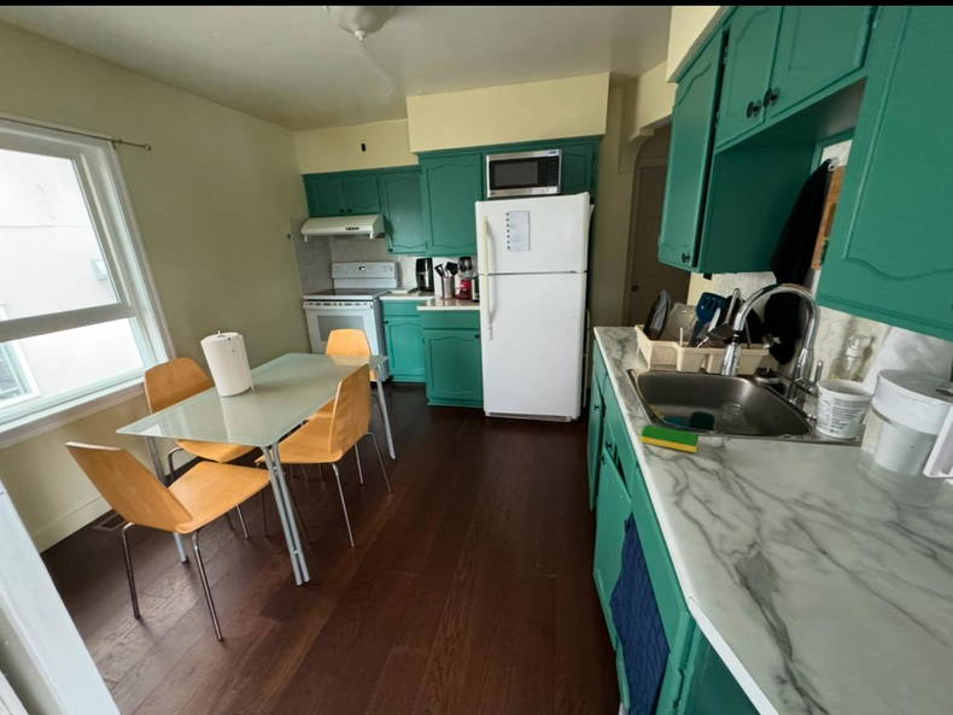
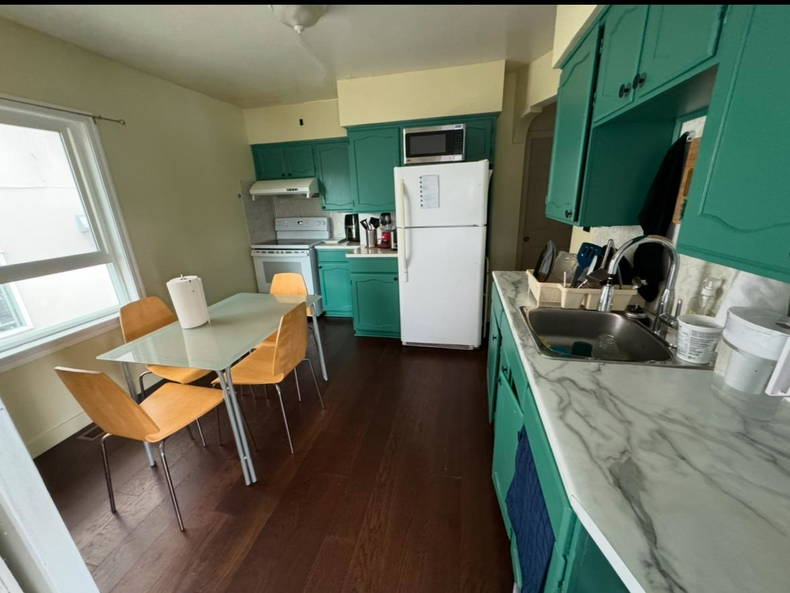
- dish sponge [639,423,700,453]
